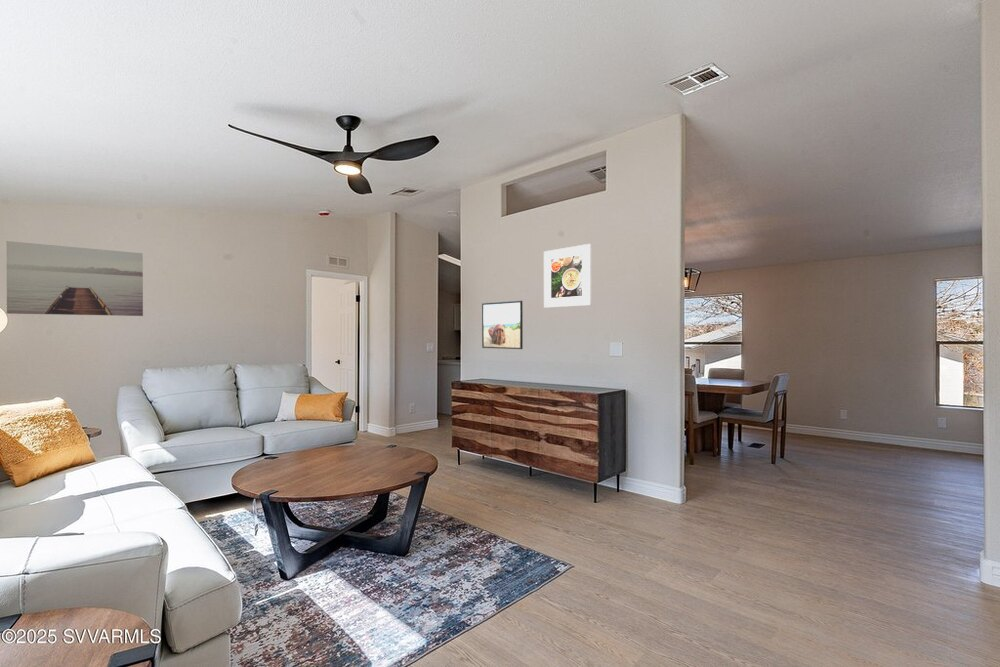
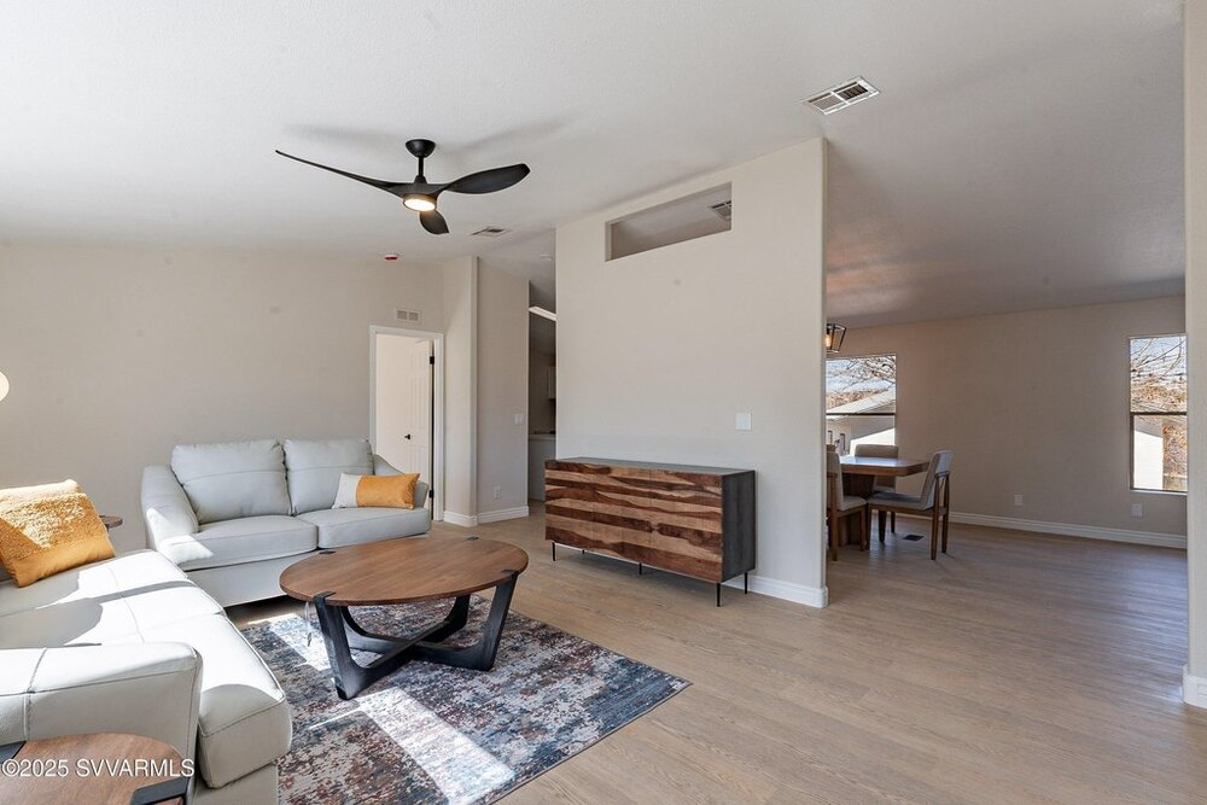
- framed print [543,243,593,309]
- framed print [481,300,524,350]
- wall art [5,240,144,317]
